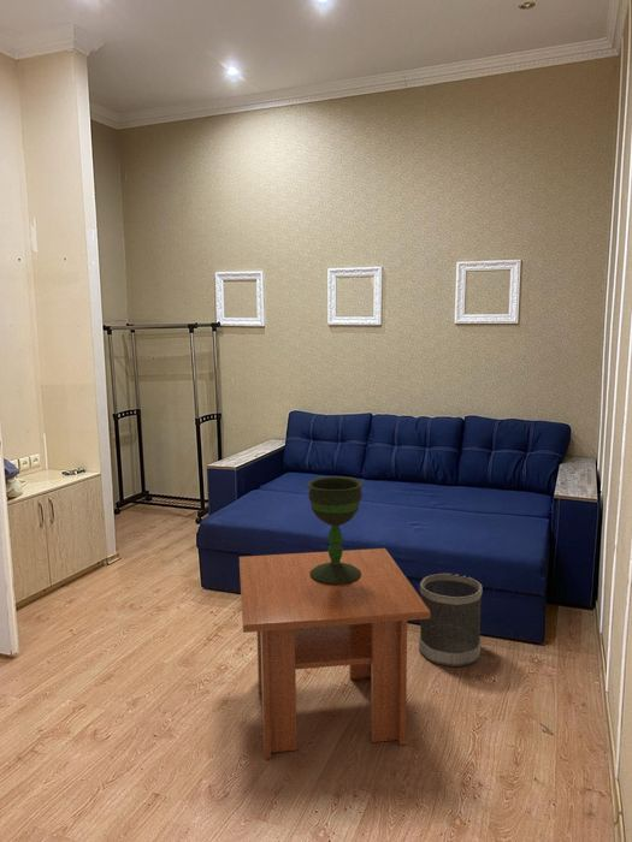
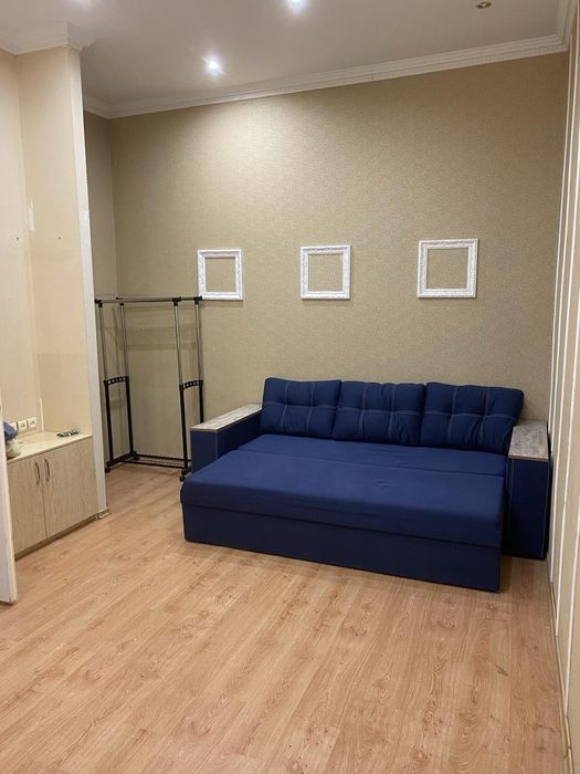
- chalice [306,475,365,585]
- wastebasket [418,573,484,668]
- coffee table [238,547,430,760]
